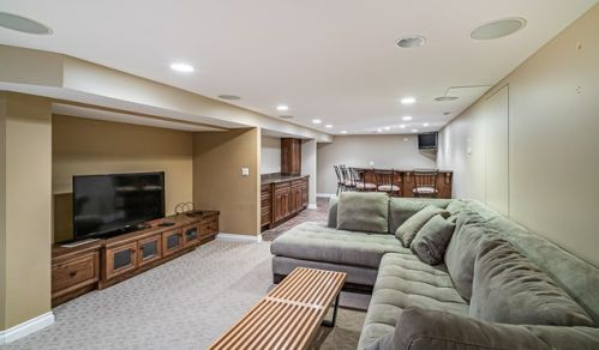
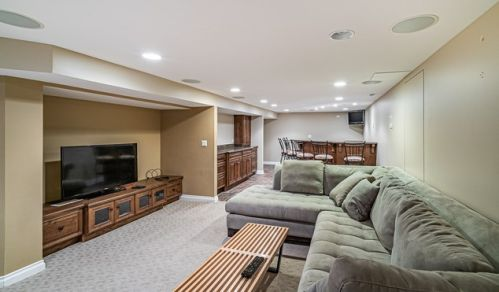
+ remote control [240,255,266,278]
